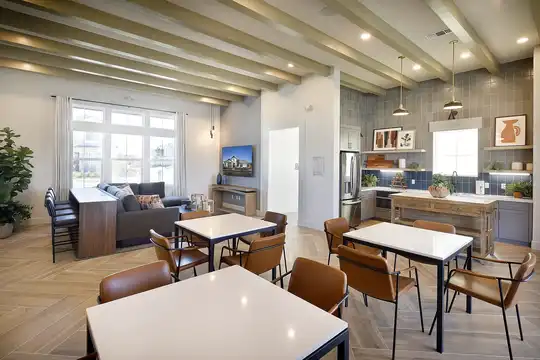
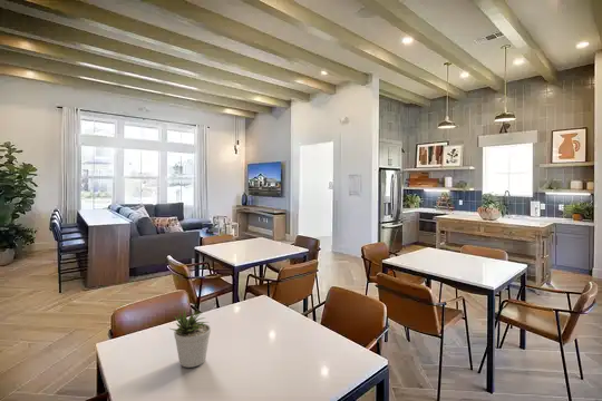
+ potted plant [169,309,212,369]
